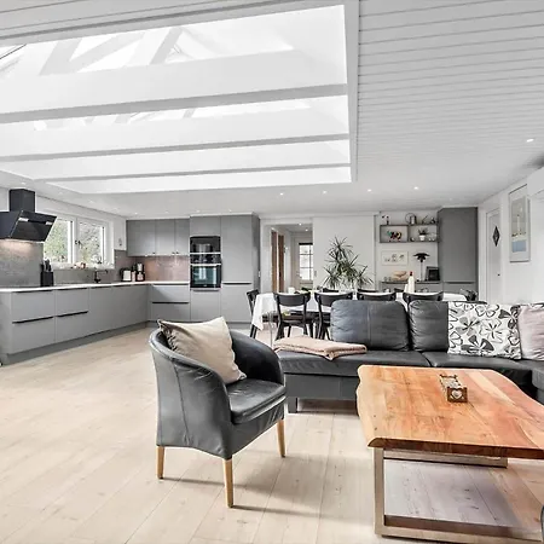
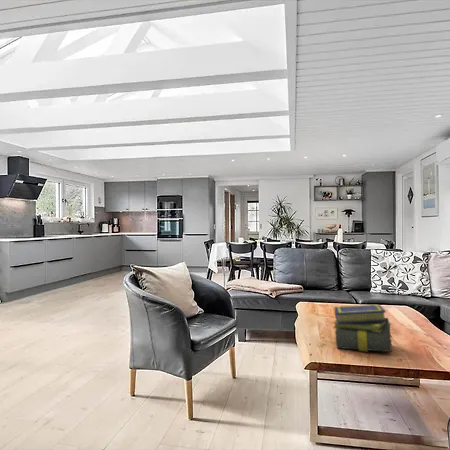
+ stack of books [331,303,393,353]
